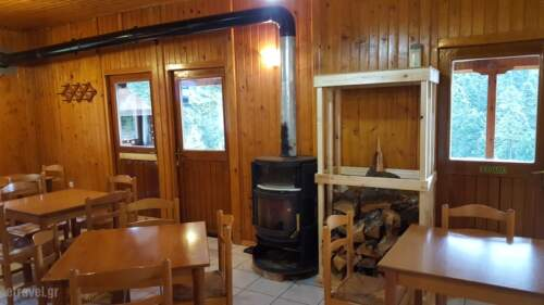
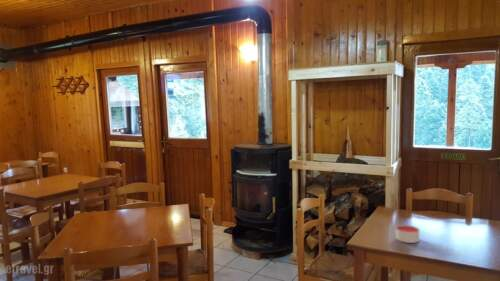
+ candle [395,224,420,244]
